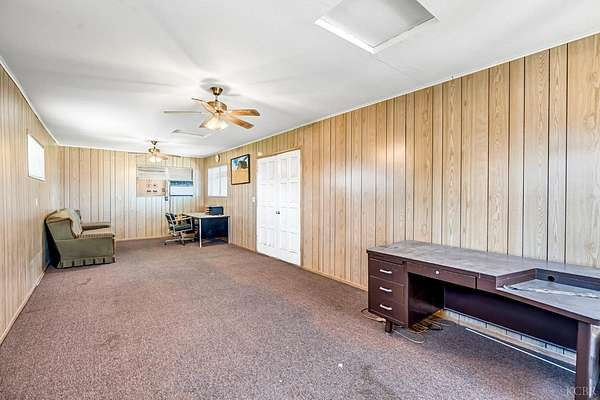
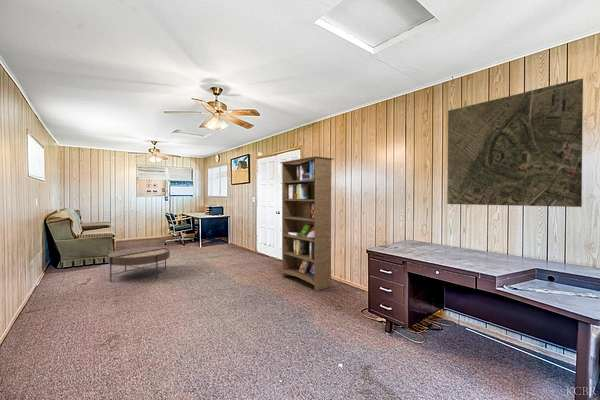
+ bookcase [279,155,335,292]
+ map [446,77,584,208]
+ coffee table [107,246,171,283]
